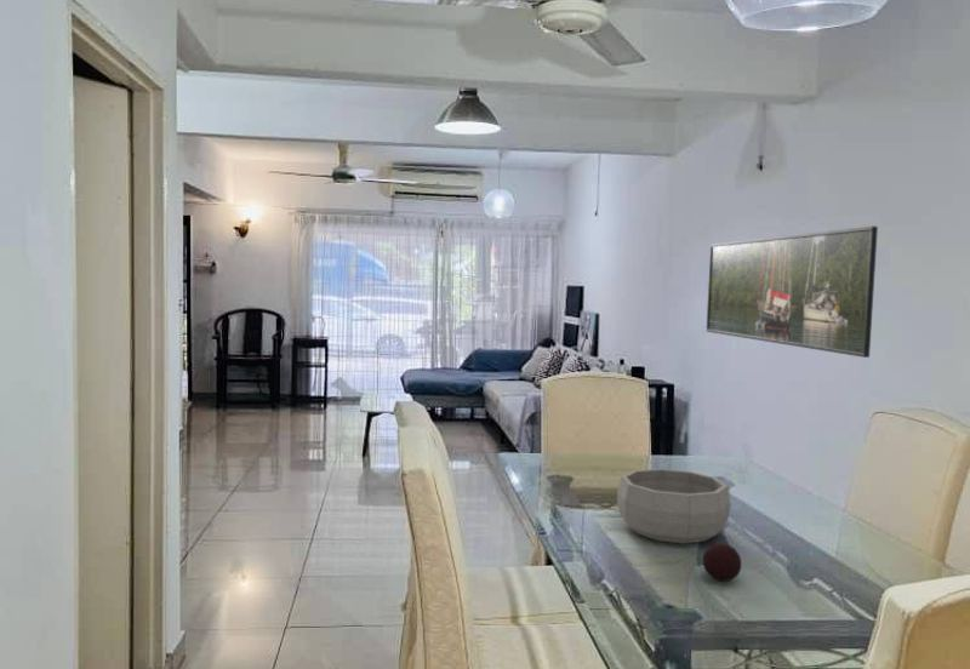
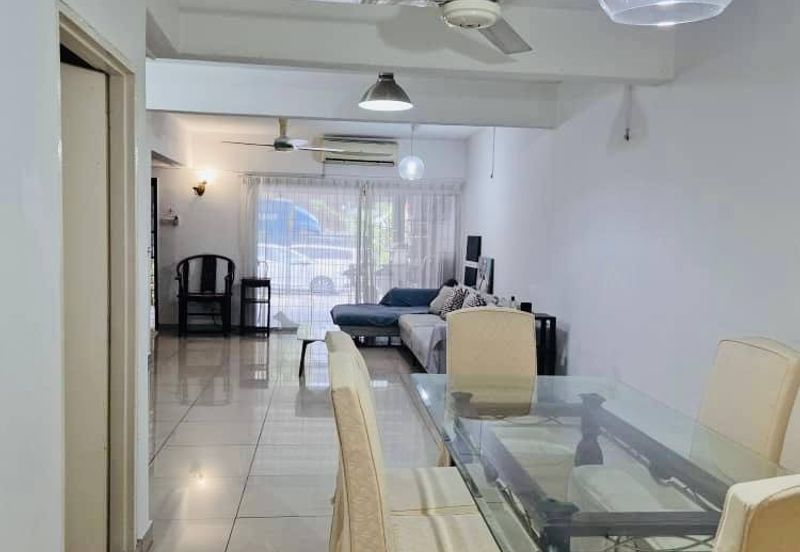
- decorative ball [702,542,742,583]
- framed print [706,225,879,359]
- decorative bowl [616,468,731,544]
